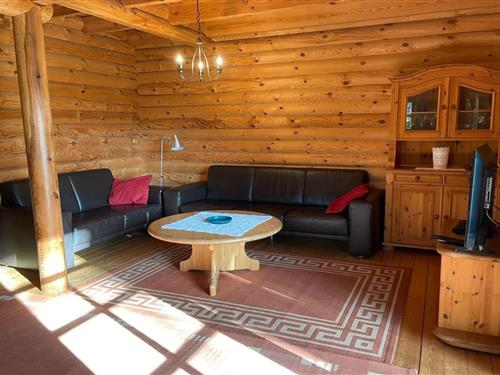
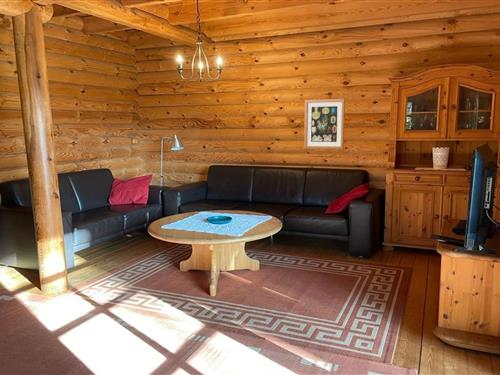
+ wall art [303,98,346,150]
